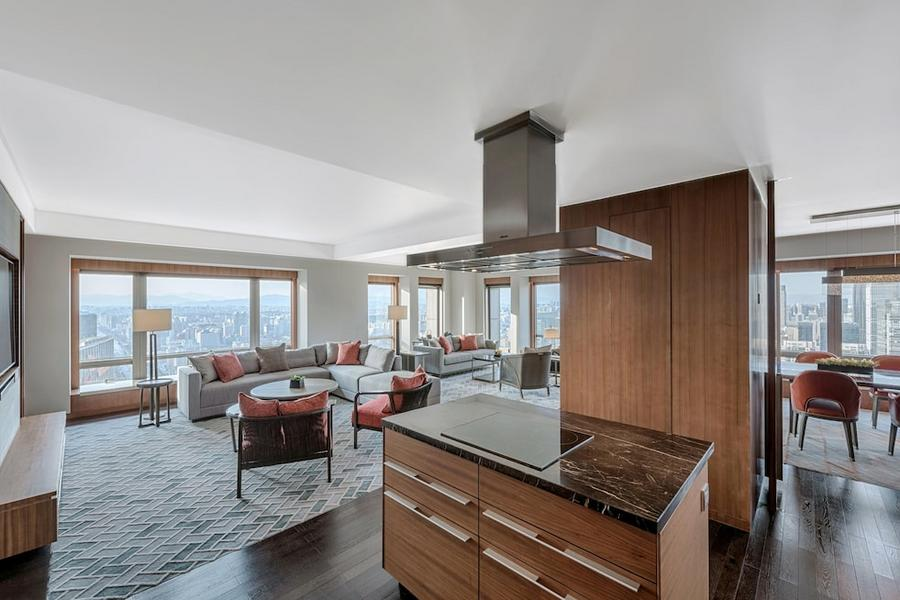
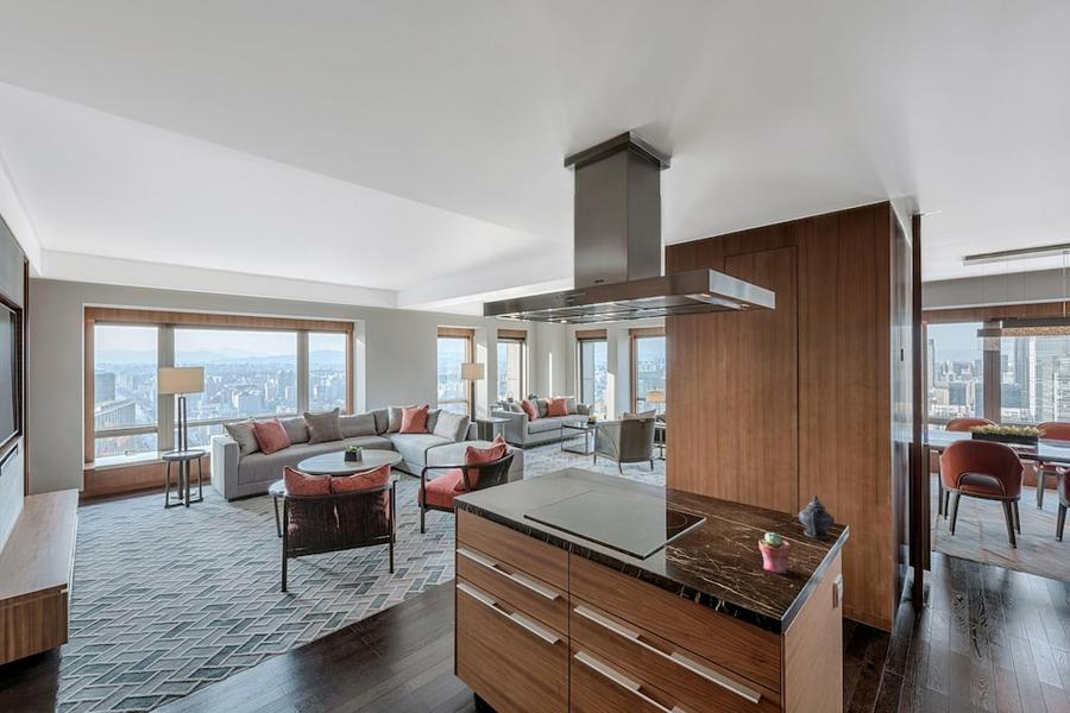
+ teapot [798,493,836,541]
+ potted succulent [757,531,792,574]
